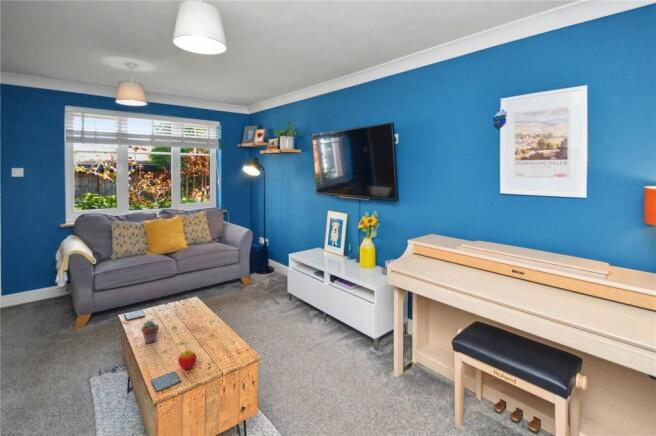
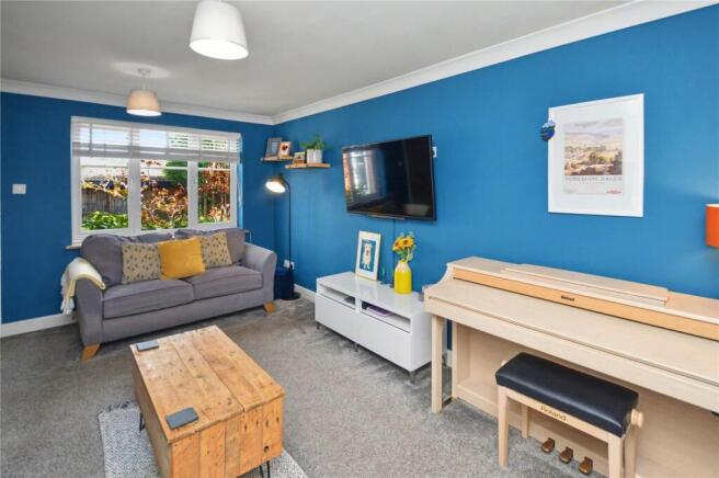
- potted succulent [140,319,160,344]
- apple [177,349,198,371]
